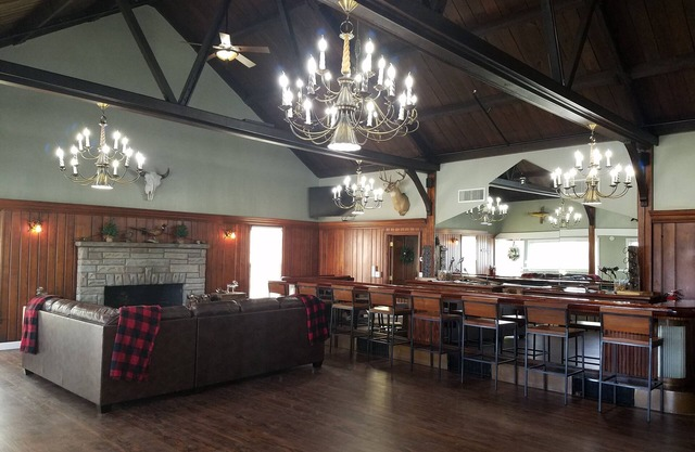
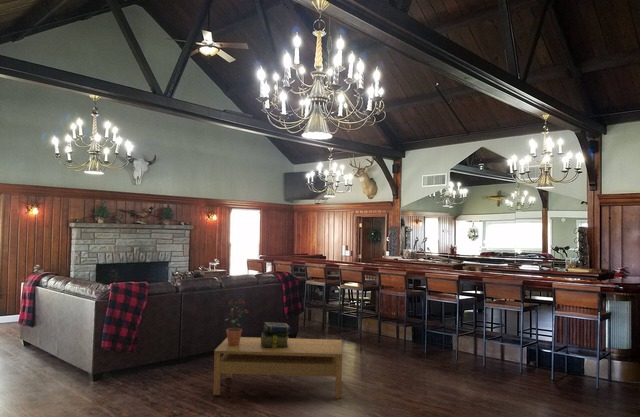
+ potted plant [225,298,249,346]
+ stack of books [260,321,292,348]
+ coffee table [212,336,343,399]
